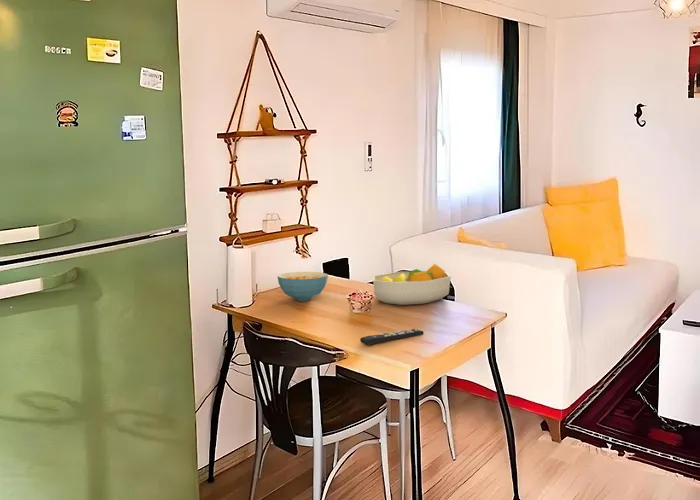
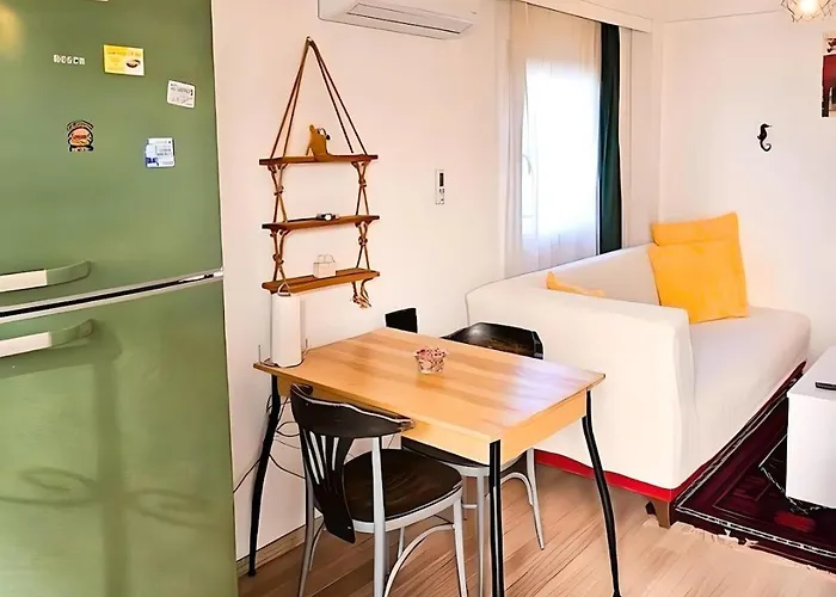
- fruit bowl [371,263,452,306]
- remote control [359,328,425,346]
- cereal bowl [277,271,329,302]
